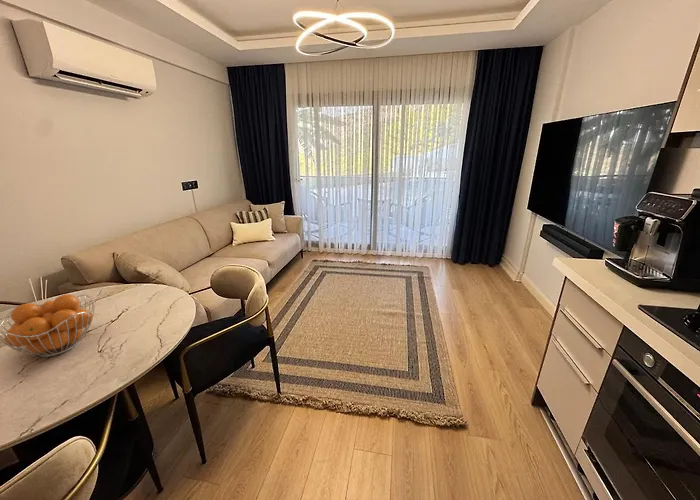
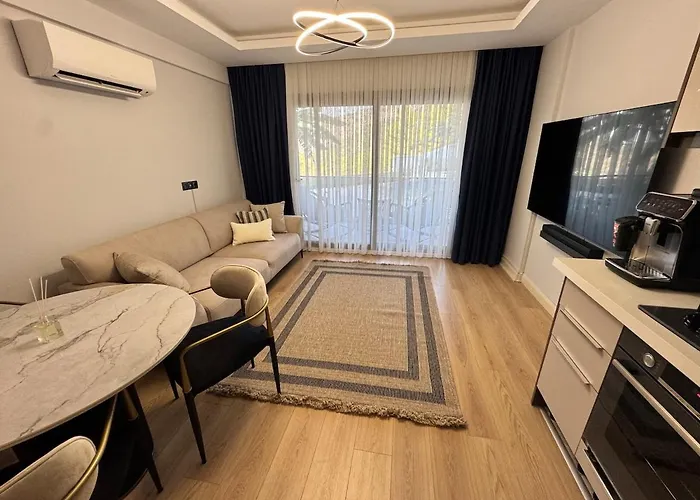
- fruit basket [0,293,96,358]
